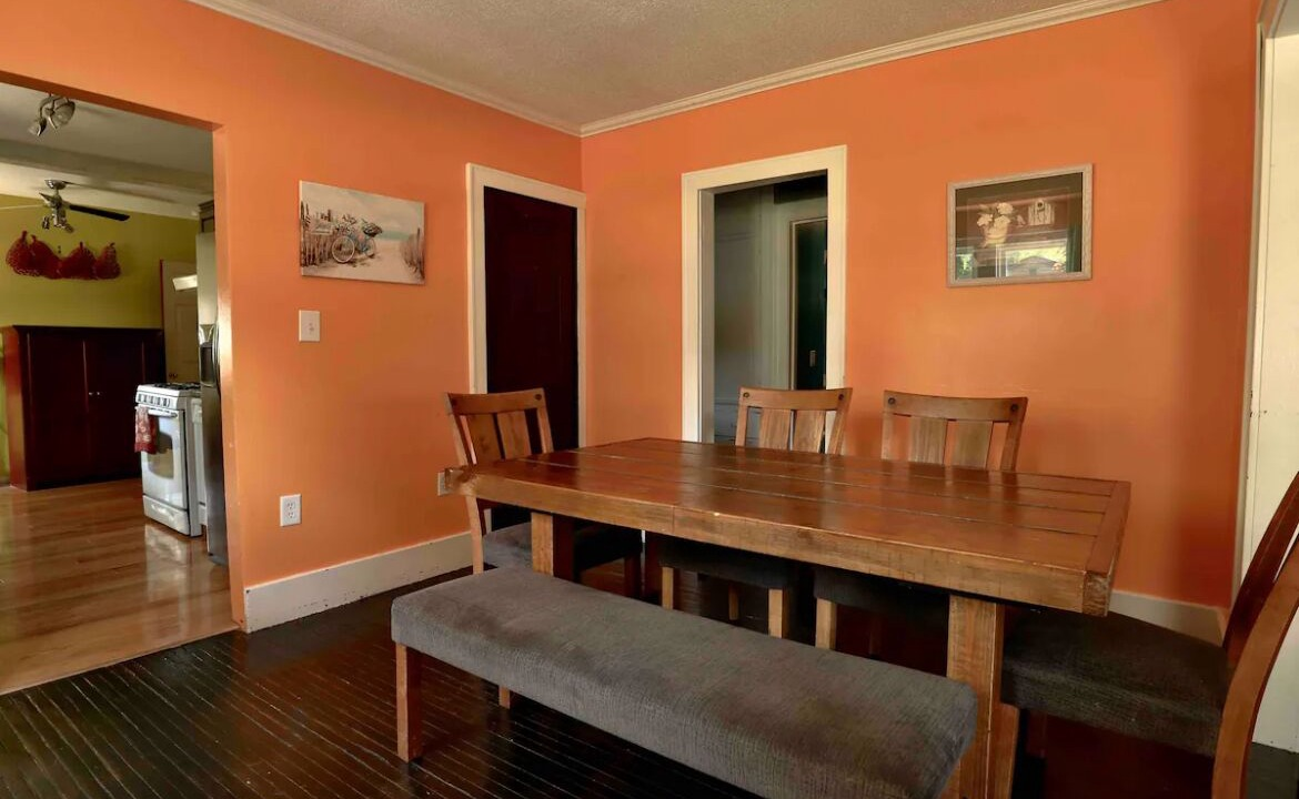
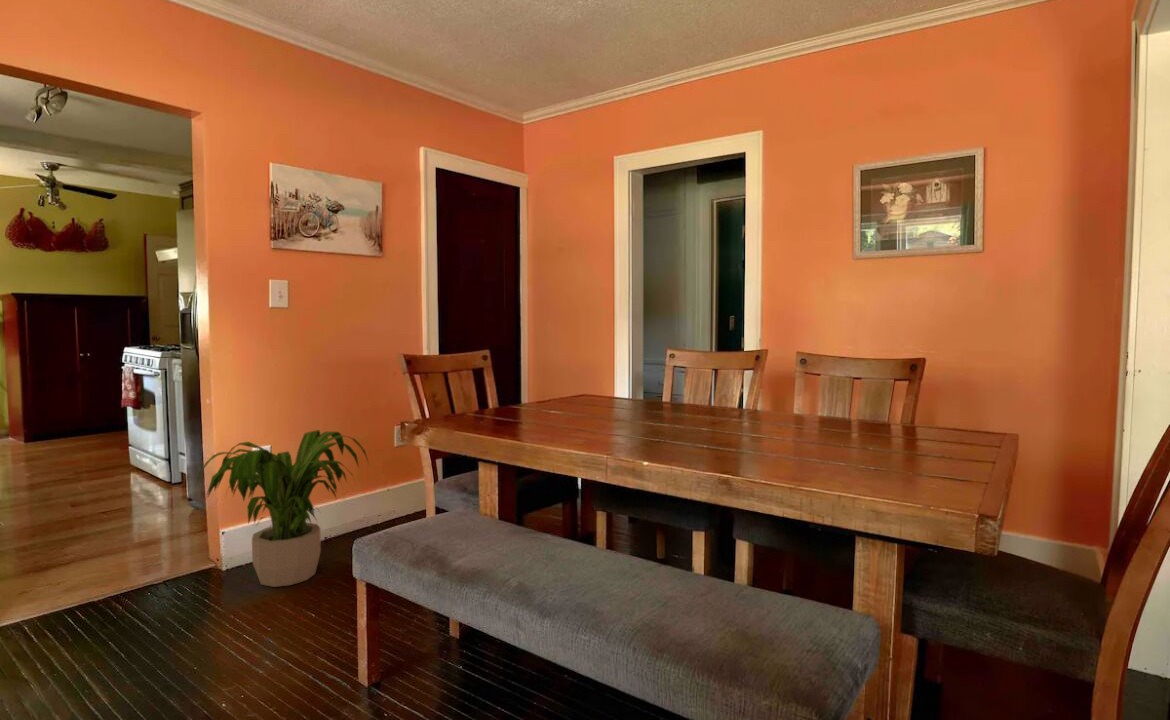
+ potted plant [195,429,370,588]
